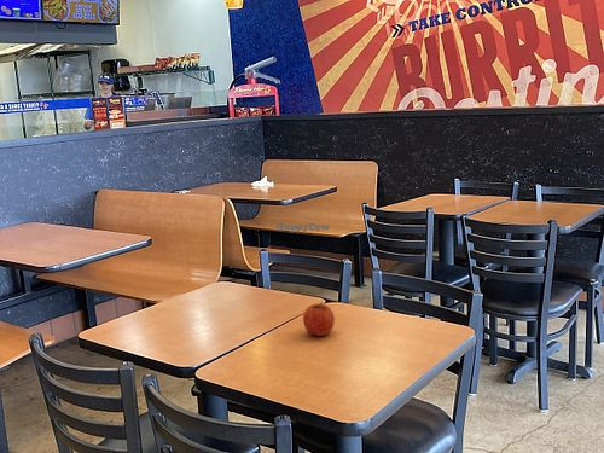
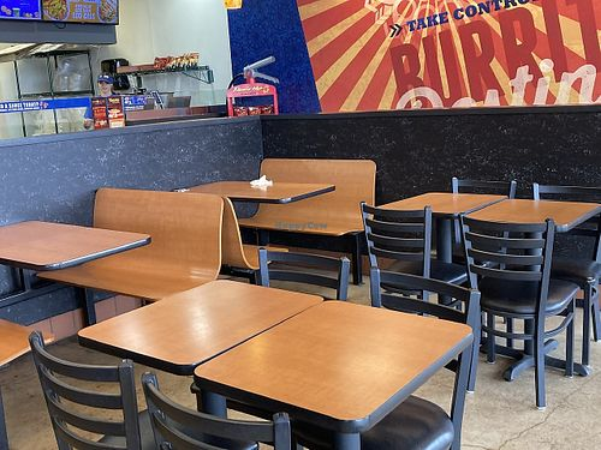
- fruit [302,301,336,337]
